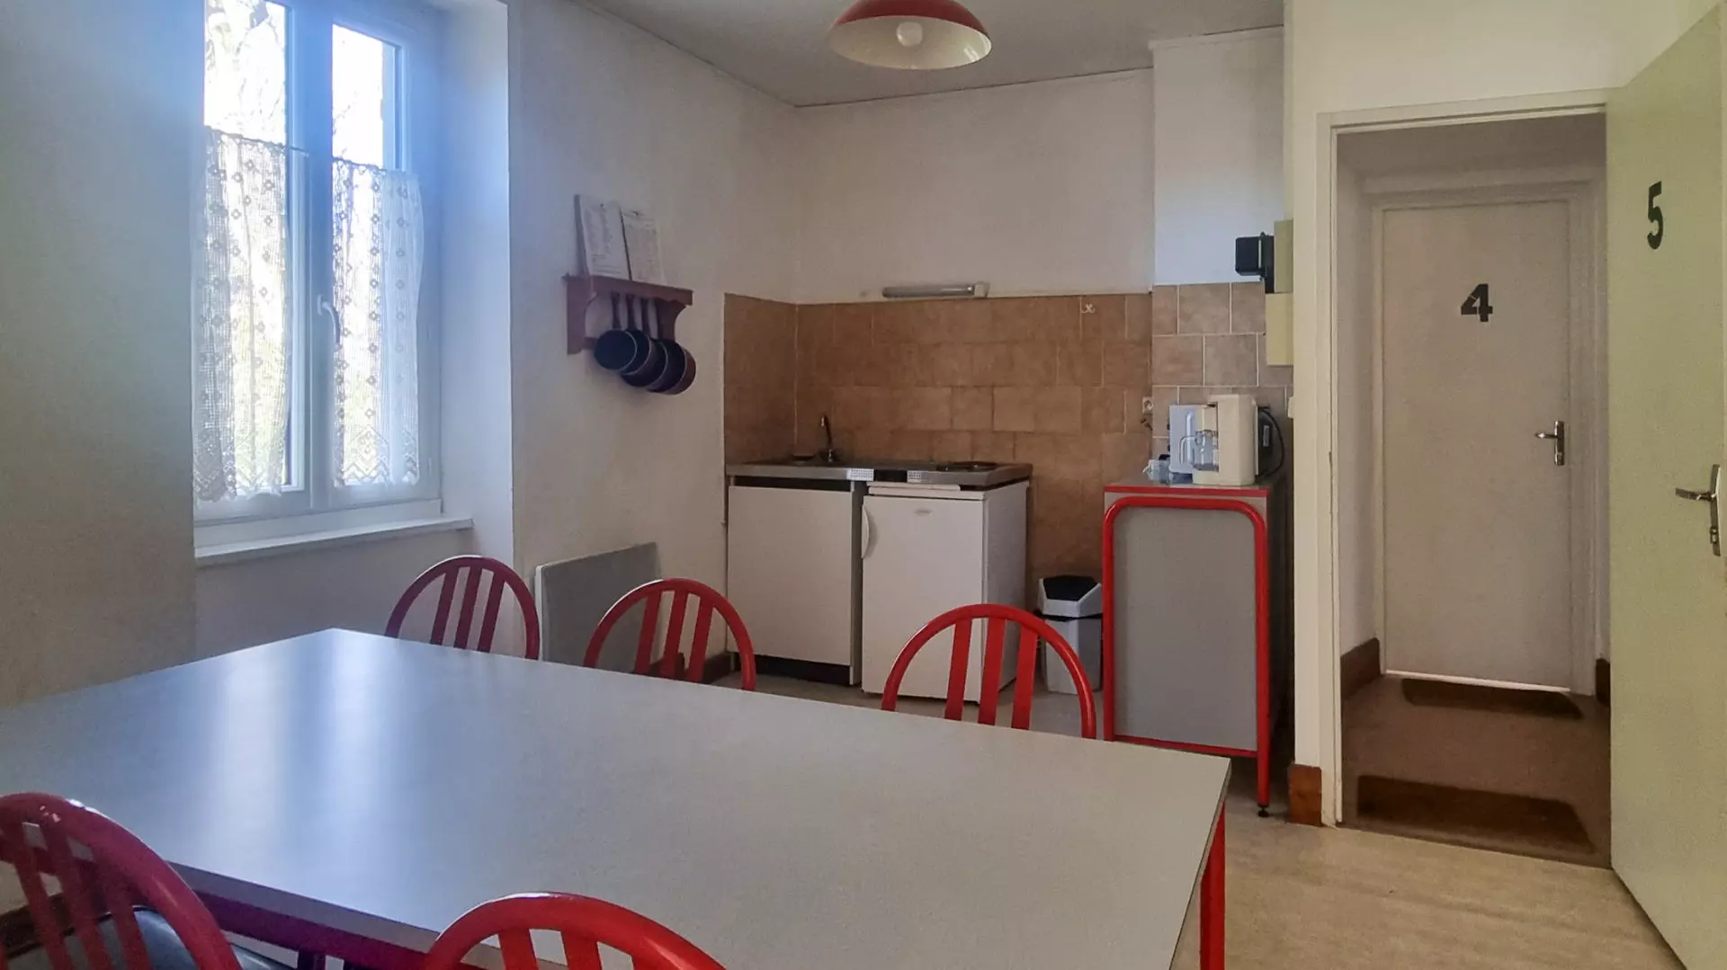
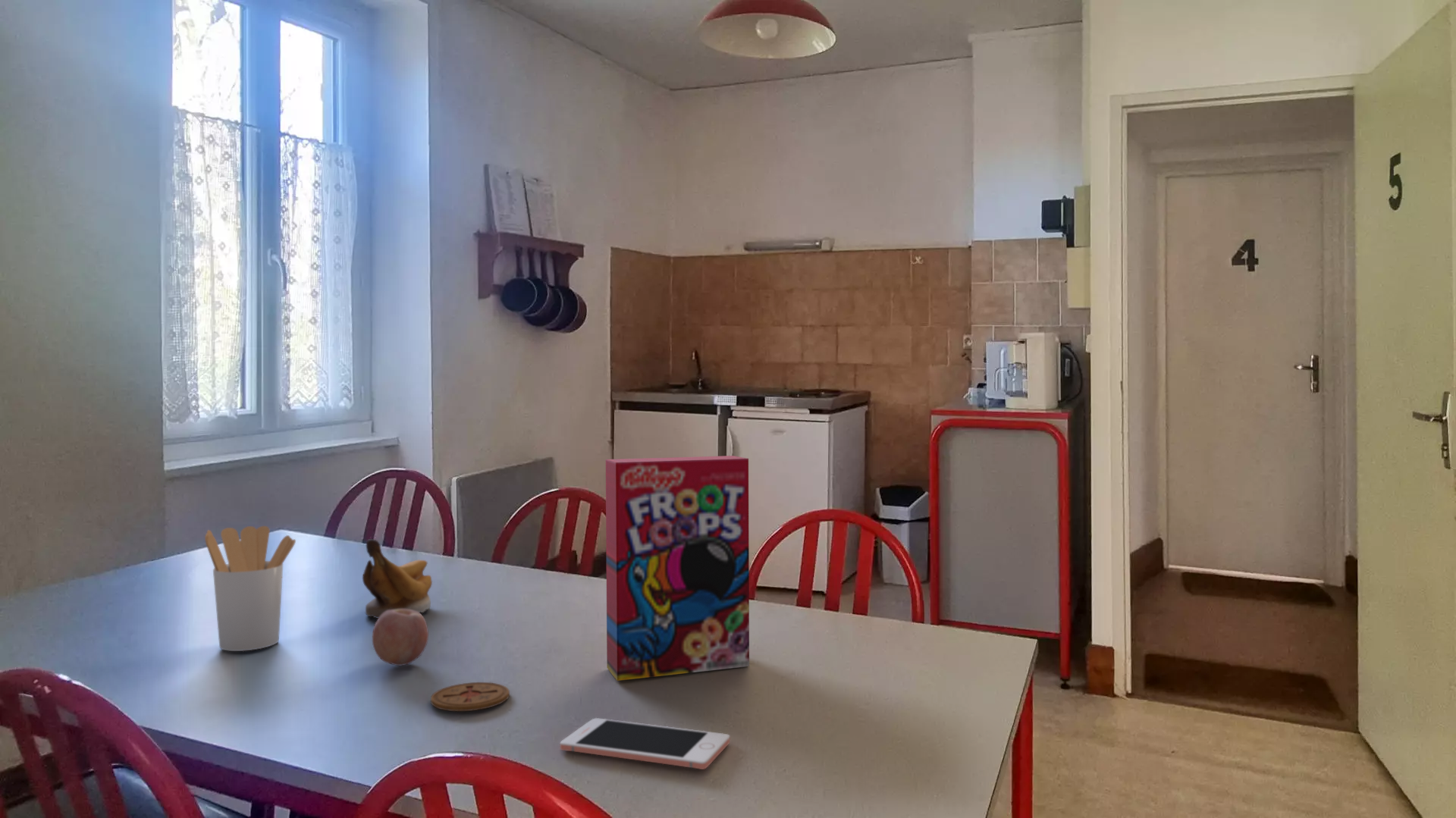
+ fruit [372,609,429,666]
+ utensil holder [204,525,297,652]
+ cereal box [605,455,750,682]
+ coaster [430,682,510,712]
+ banana [362,538,433,619]
+ cell phone [560,717,730,770]
